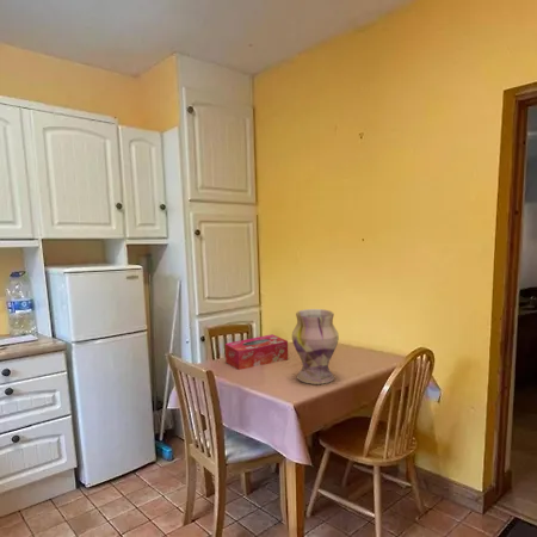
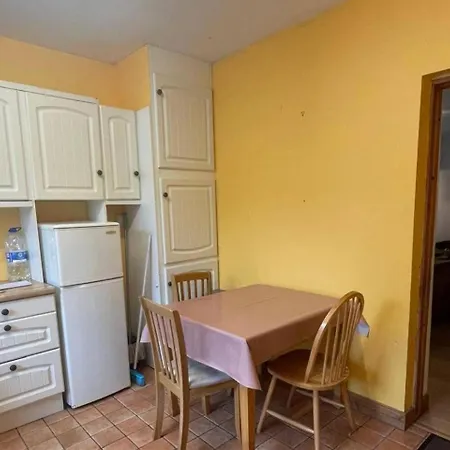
- tissue box [224,333,289,371]
- vase [291,308,340,385]
